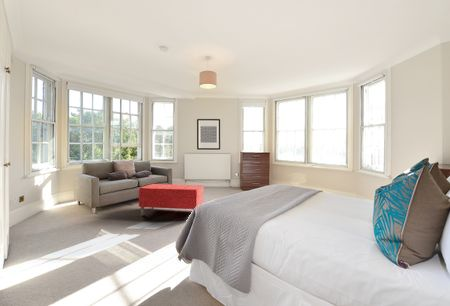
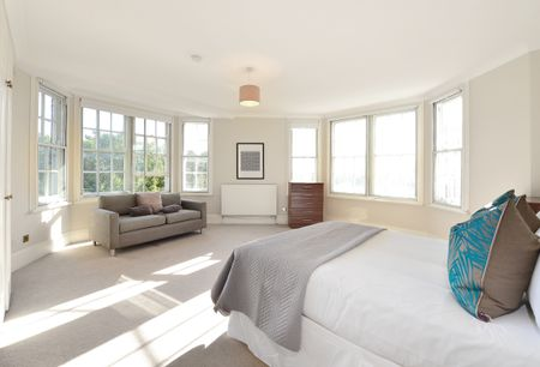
- bench [138,183,205,217]
